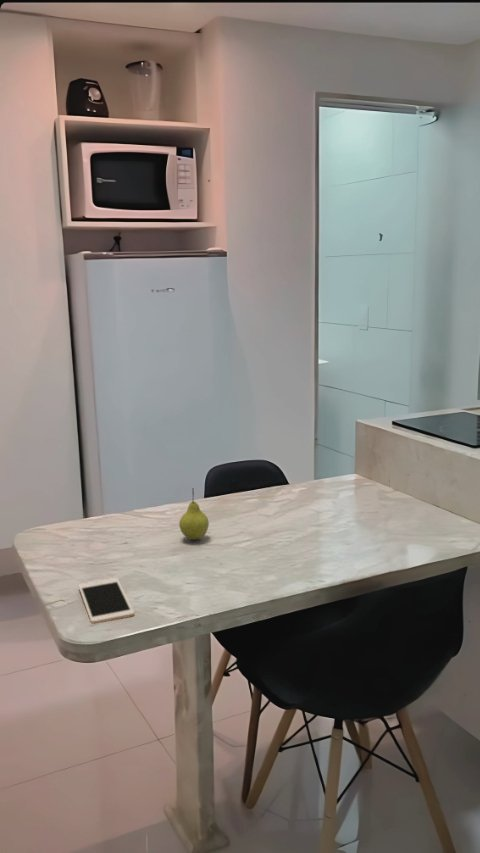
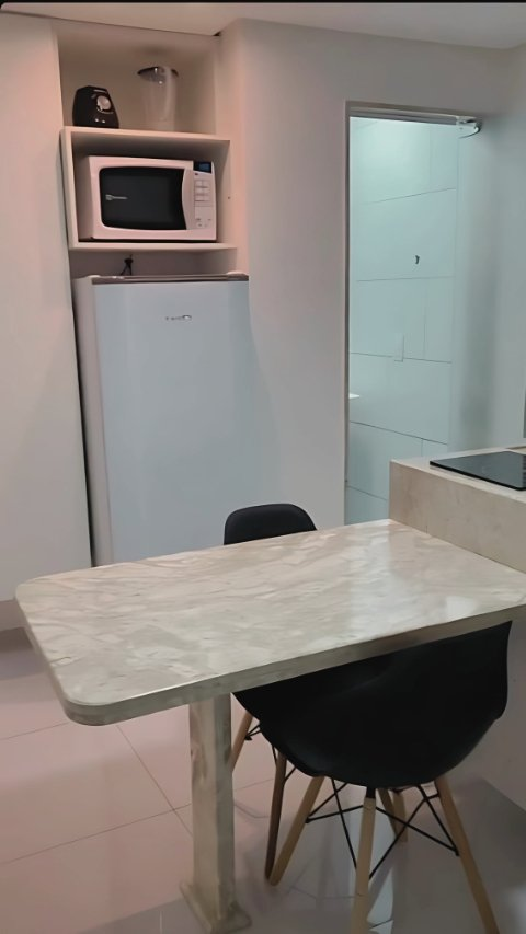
- cell phone [77,577,135,624]
- fruit [178,487,210,541]
